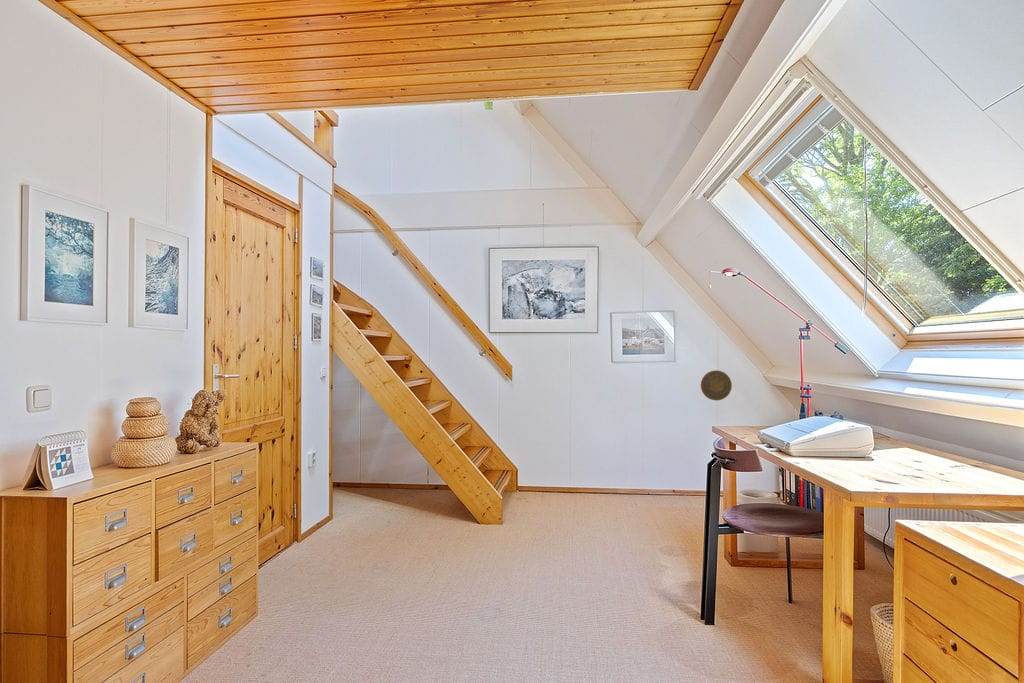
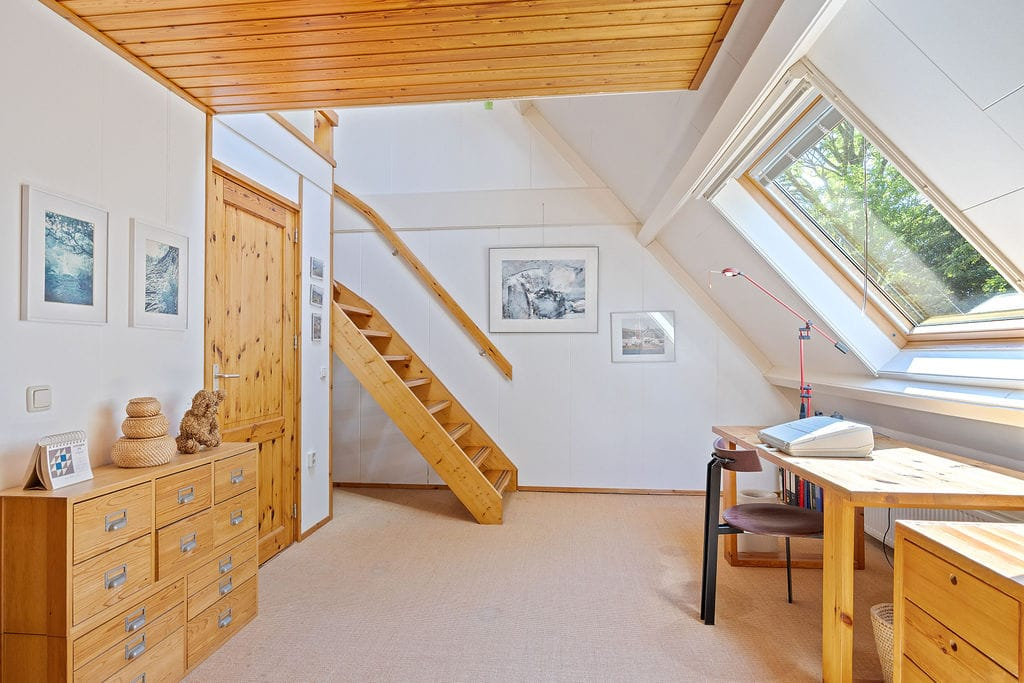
- decorative plate [700,369,733,401]
